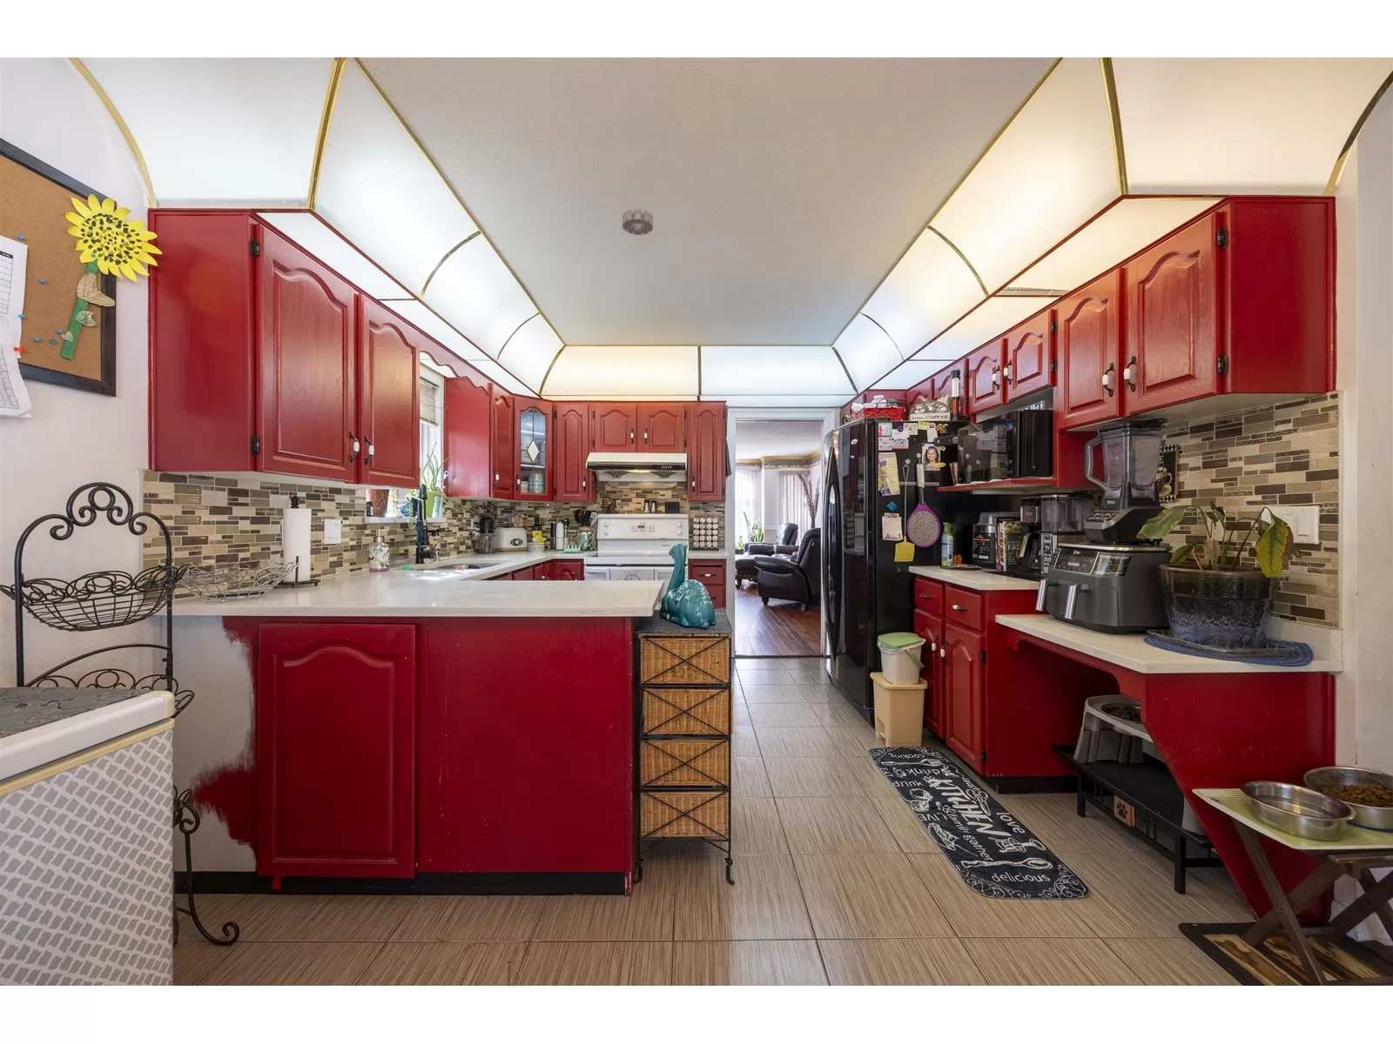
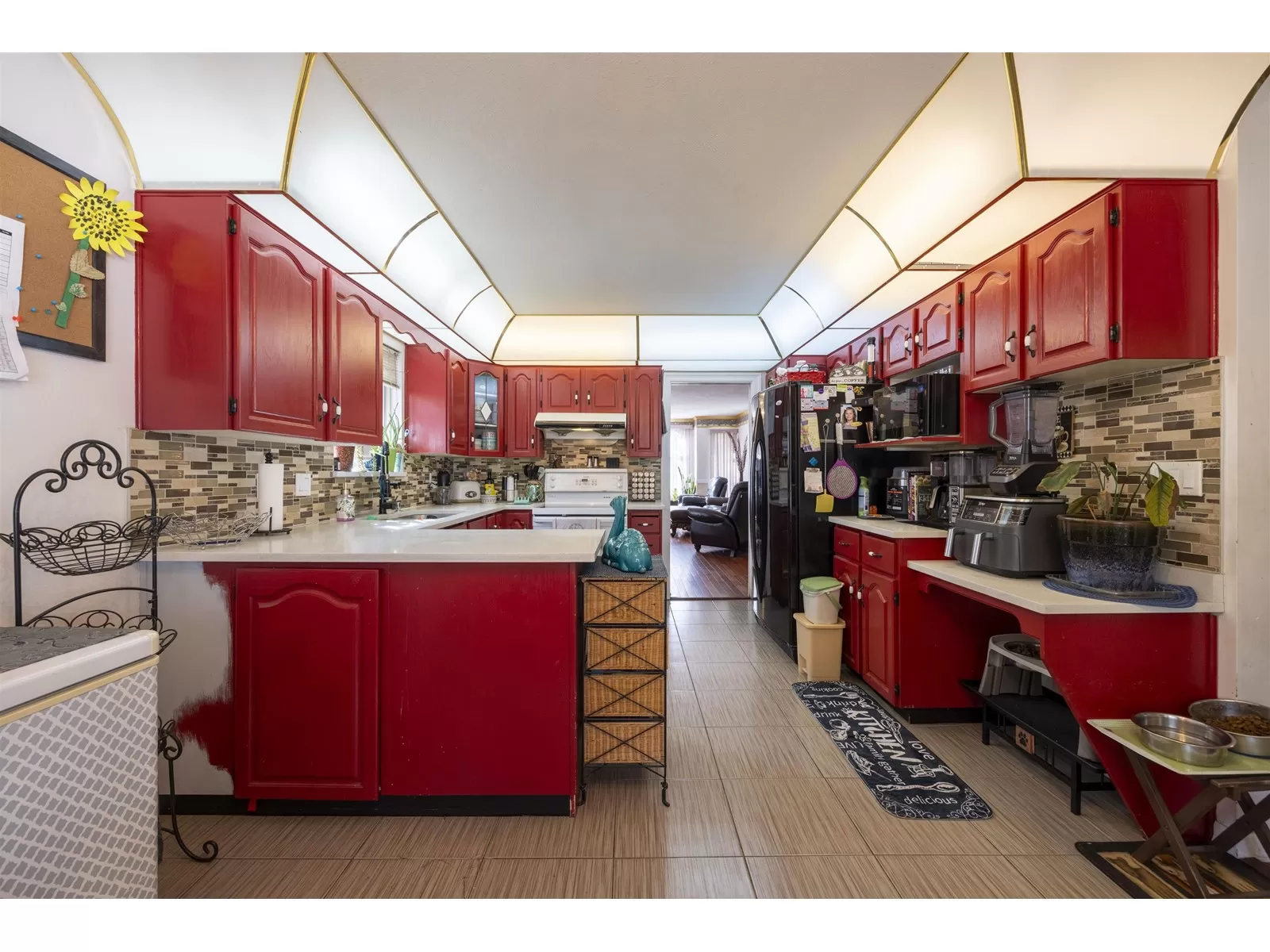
- smoke detector [622,207,654,236]
